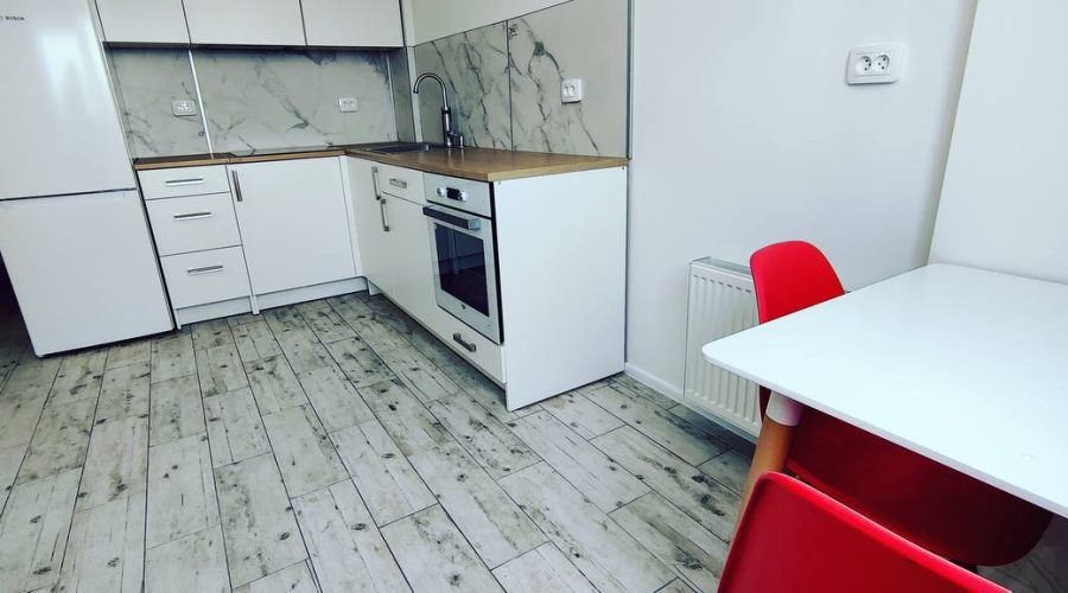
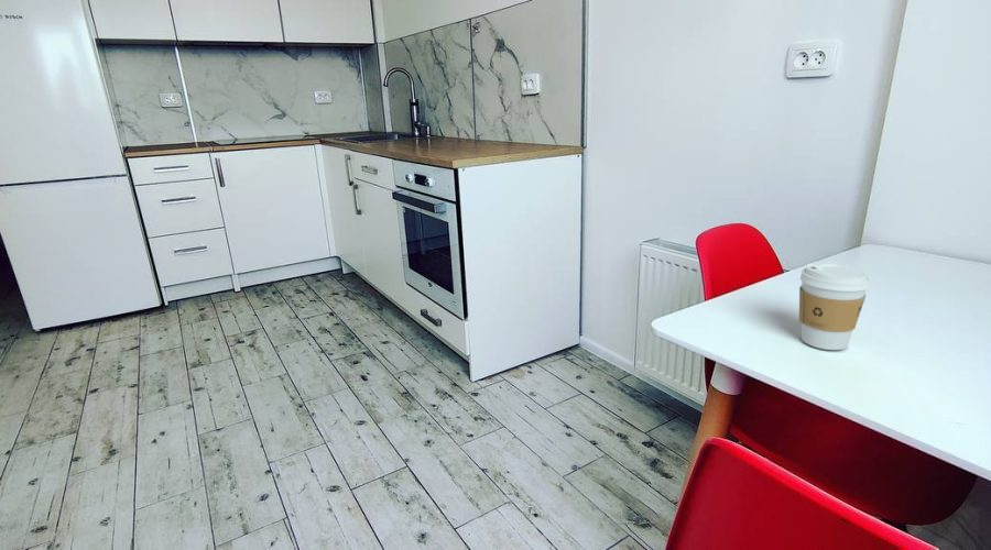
+ coffee cup [798,261,872,351]
